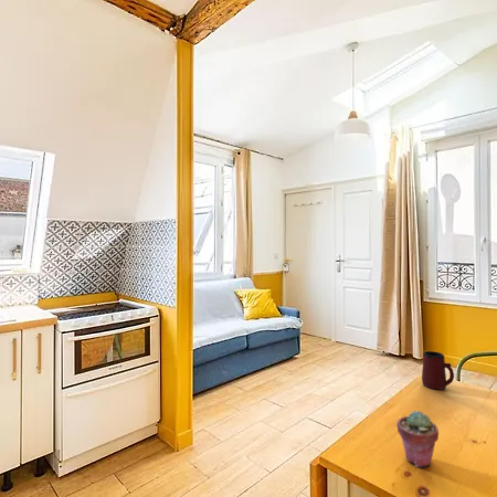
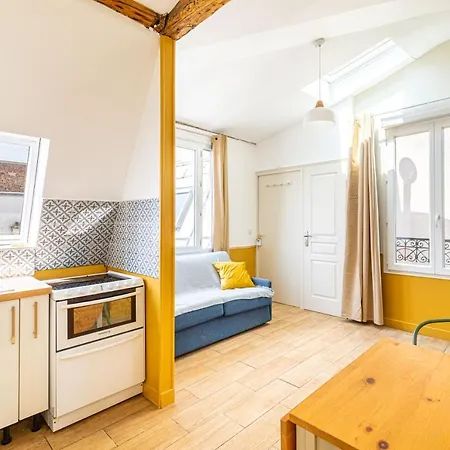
- mug [421,350,455,391]
- potted succulent [395,410,440,468]
